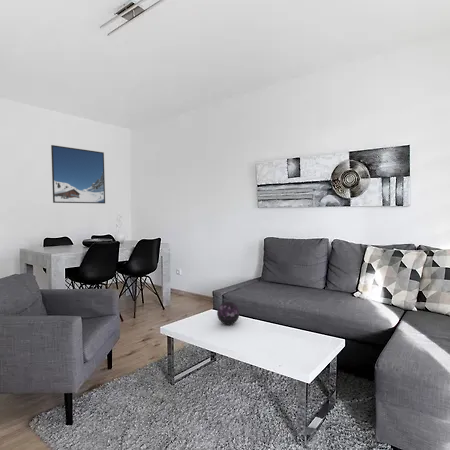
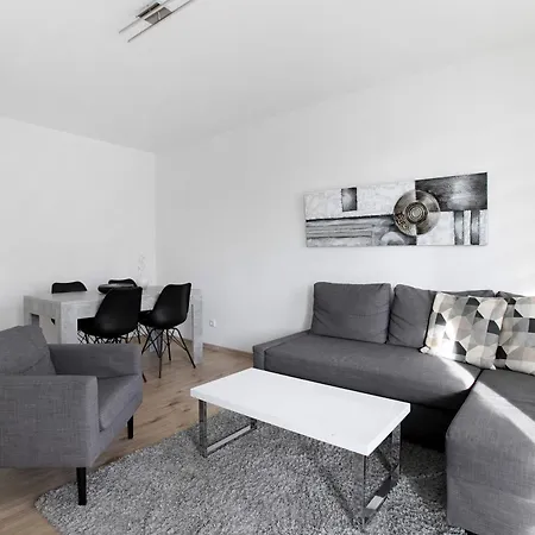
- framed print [50,144,106,204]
- decorative orb [216,301,240,326]
